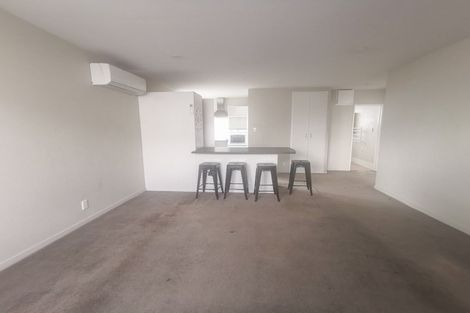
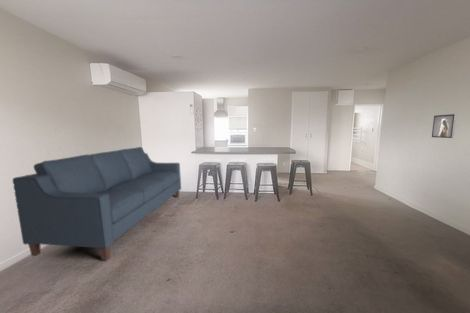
+ sofa [12,146,182,261]
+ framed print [431,113,458,139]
